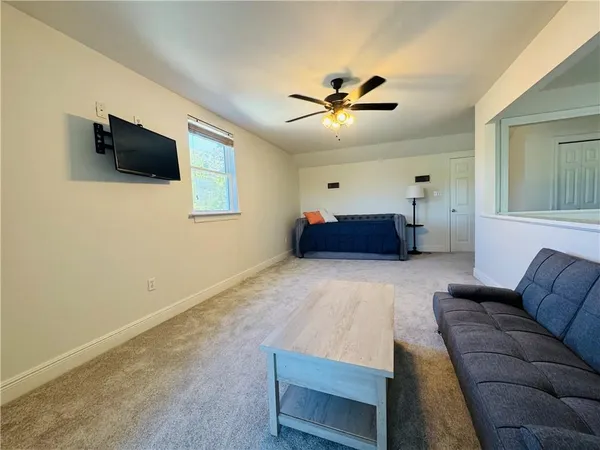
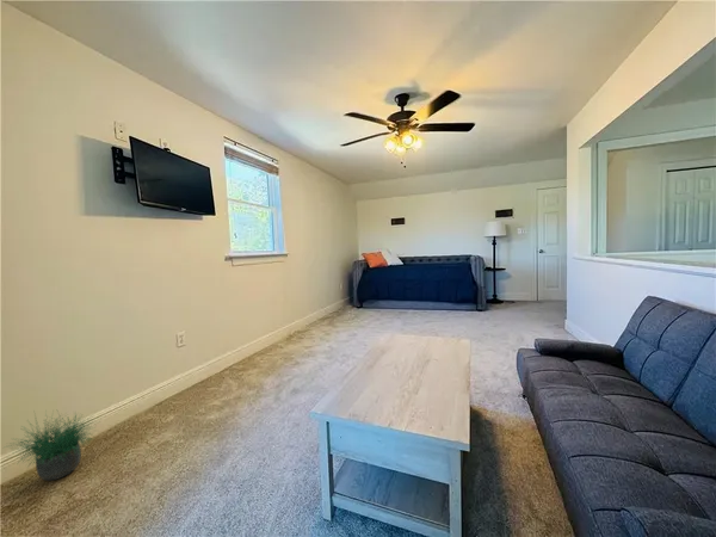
+ potted plant [4,408,105,482]
